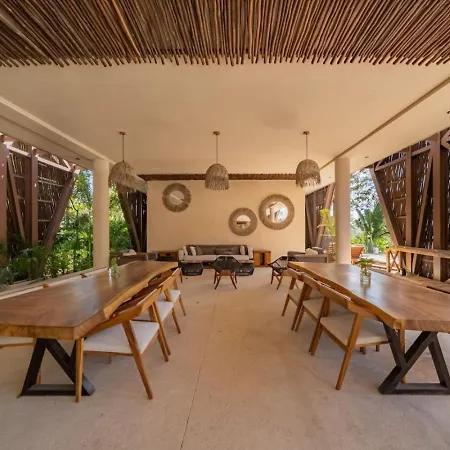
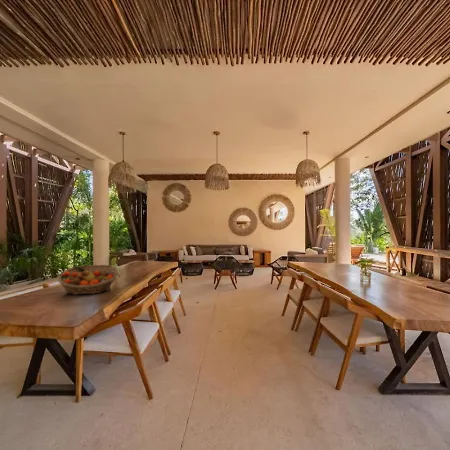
+ fruit basket [57,264,120,296]
